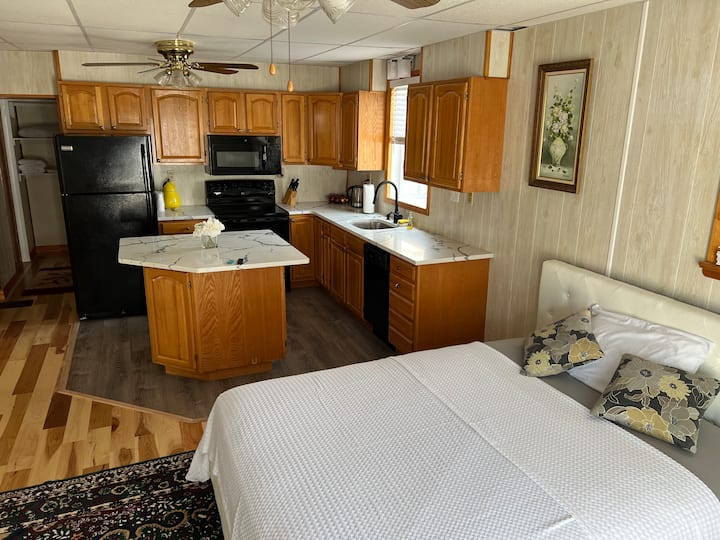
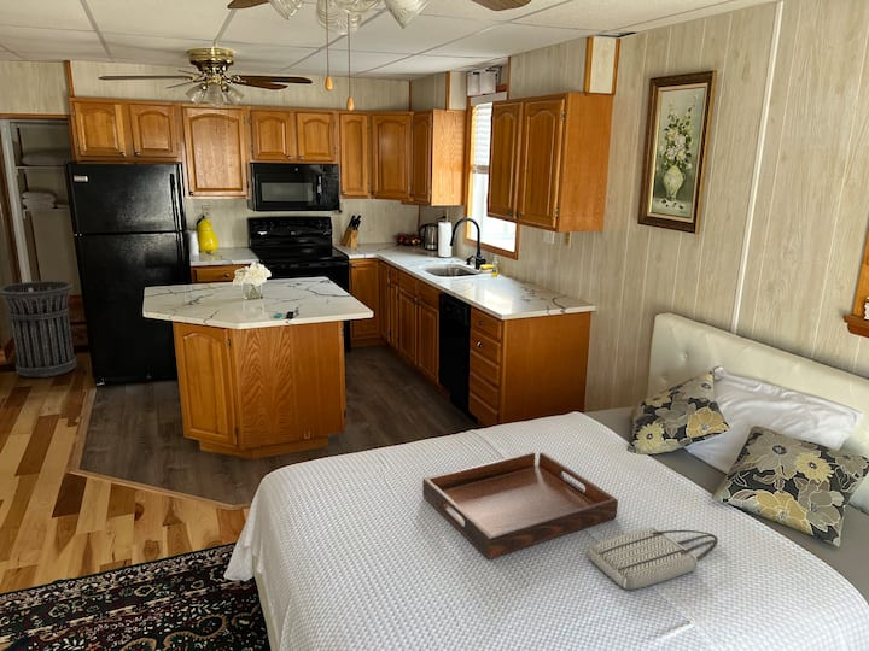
+ trash can [0,280,78,379]
+ tote bag [587,527,719,591]
+ serving tray [421,451,619,561]
